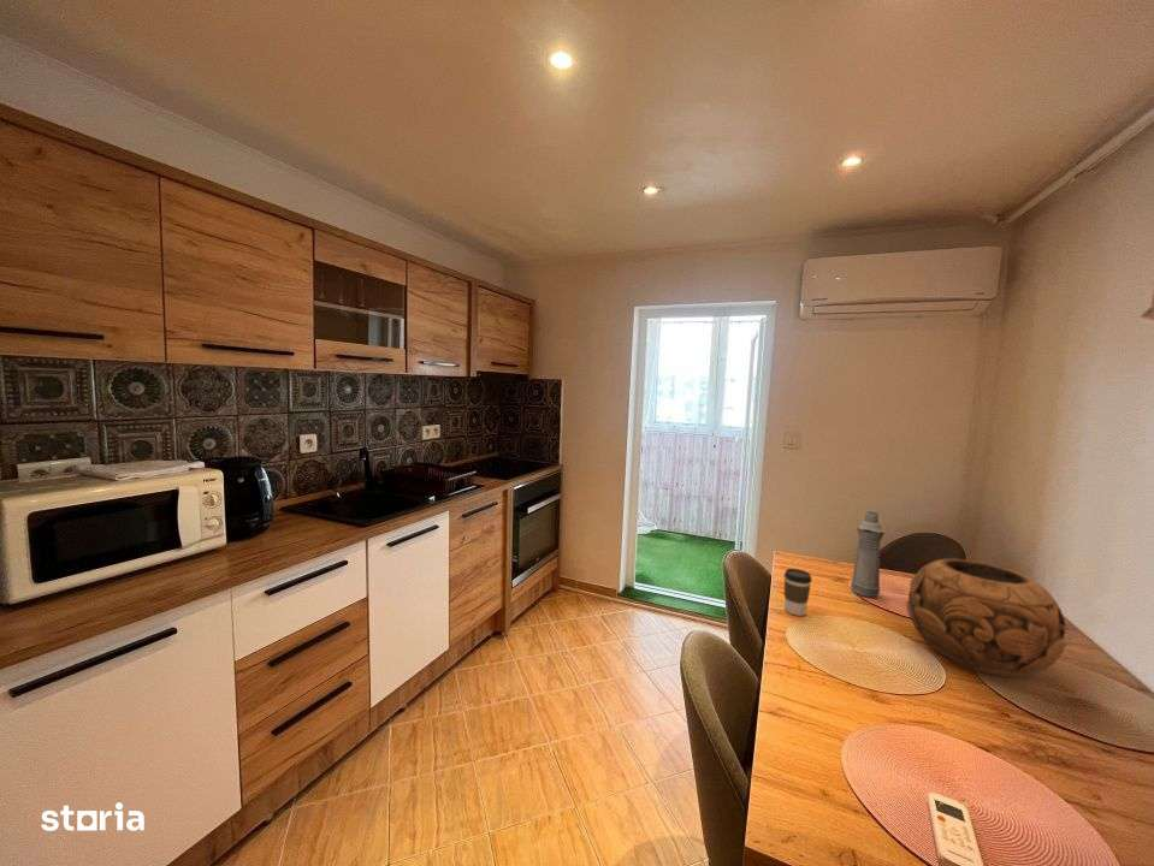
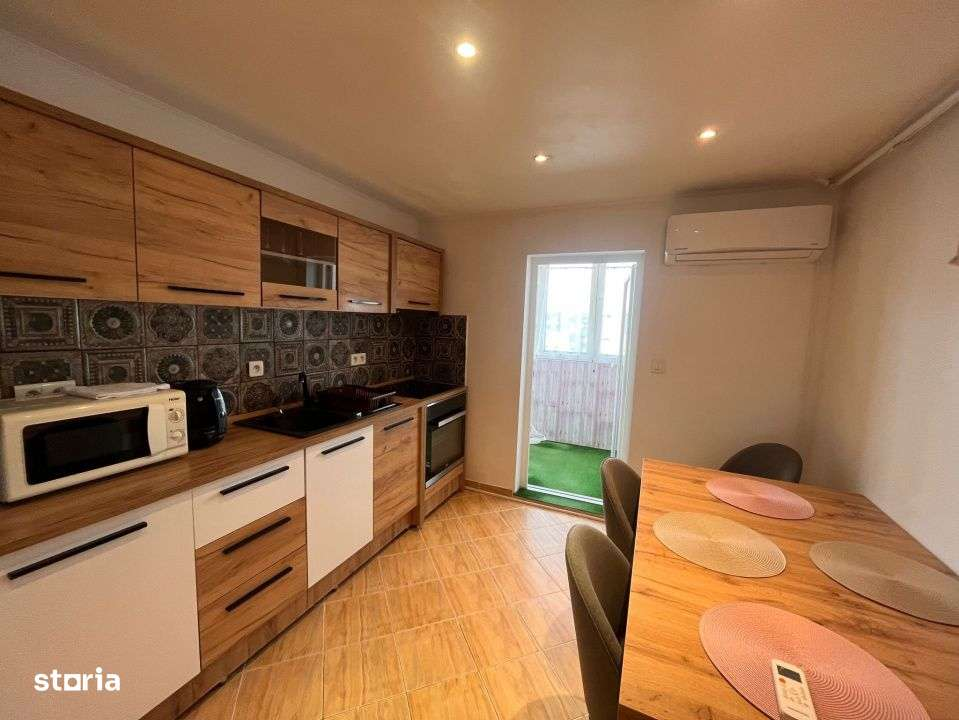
- coffee cup [782,568,813,617]
- decorative bowl [905,558,1067,678]
- bottle [850,510,887,598]
